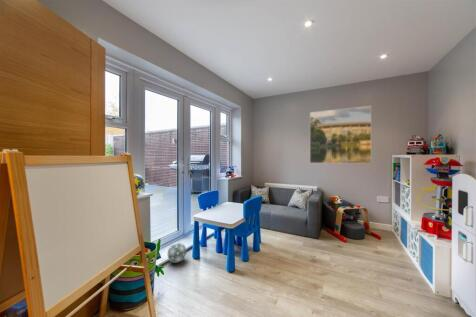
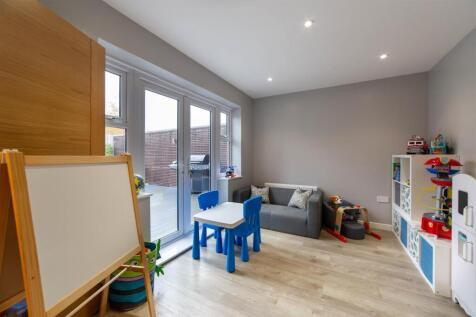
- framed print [309,105,372,165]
- ball [167,242,187,264]
